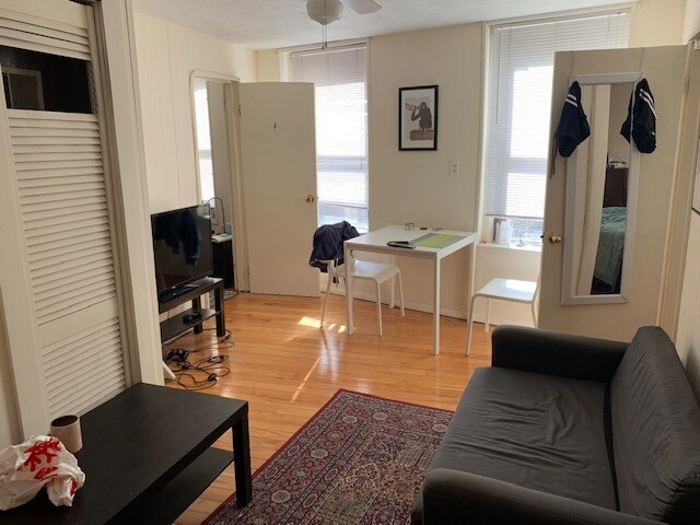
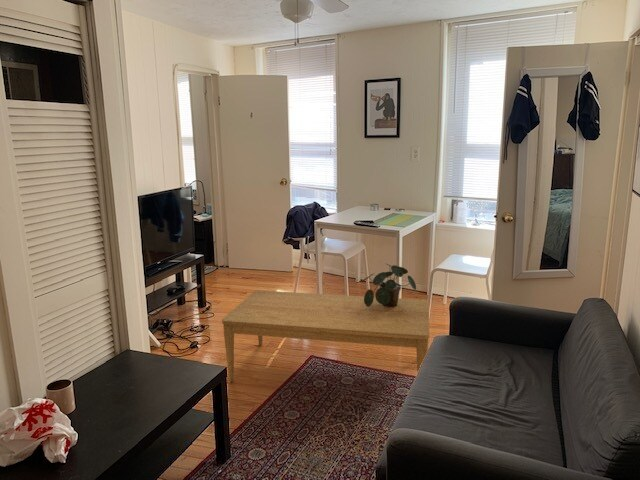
+ potted plant [360,262,417,307]
+ coffee table [221,289,430,383]
